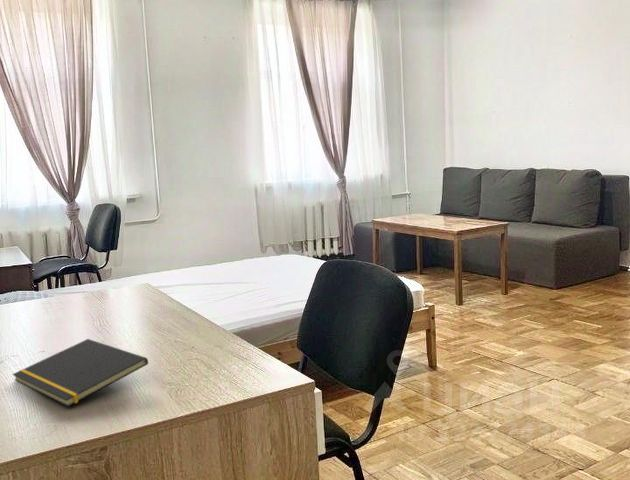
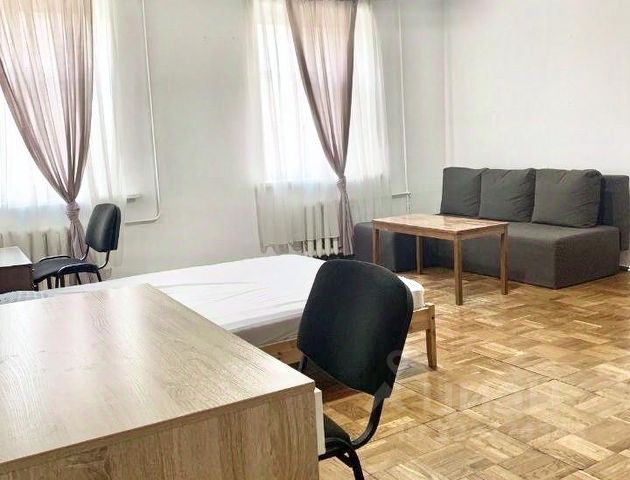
- notepad [12,338,149,408]
